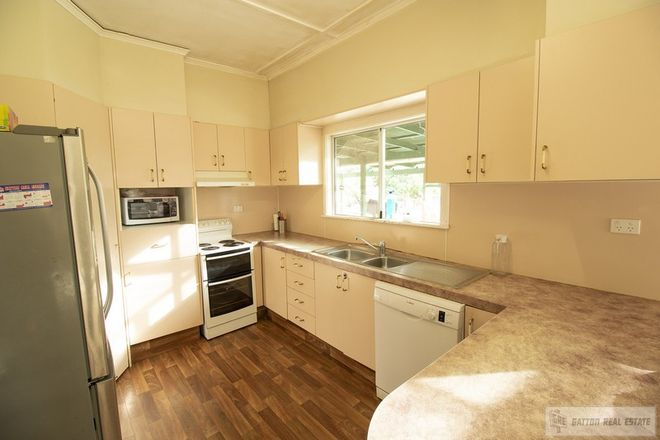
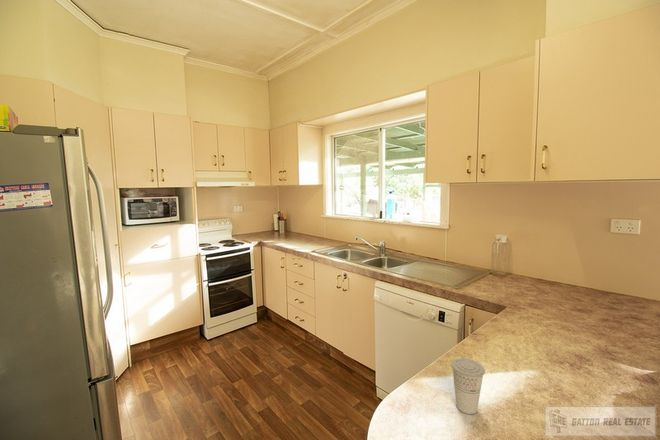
+ cup [450,357,486,415]
